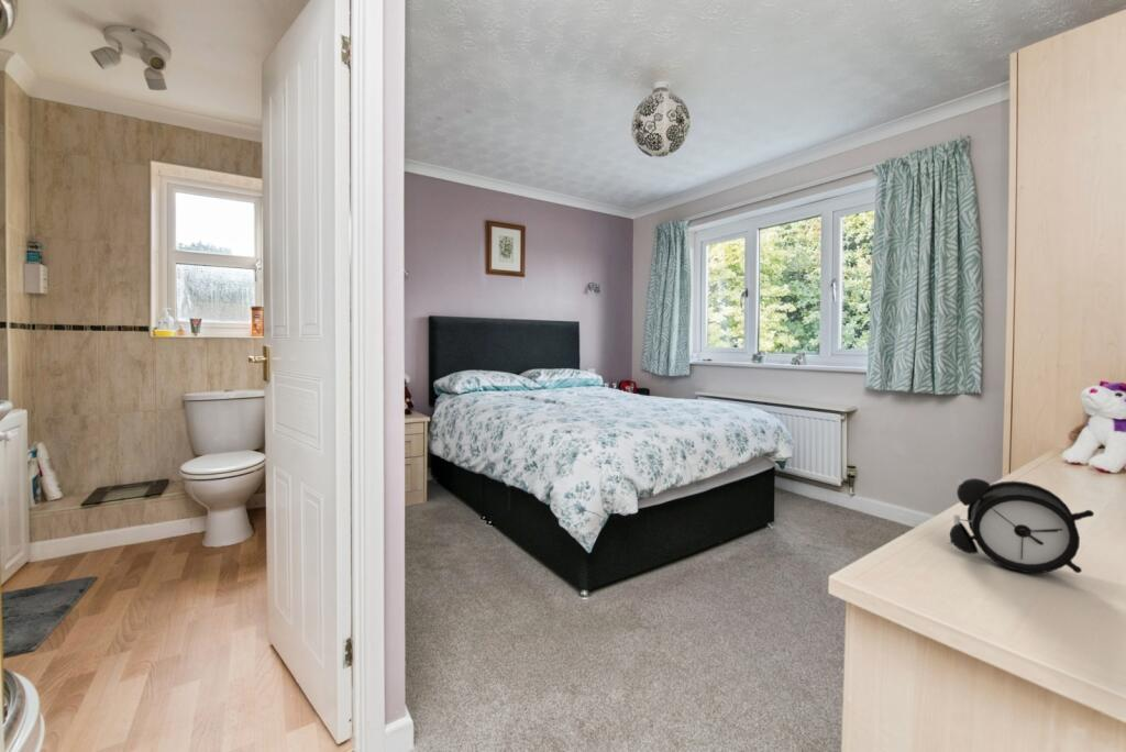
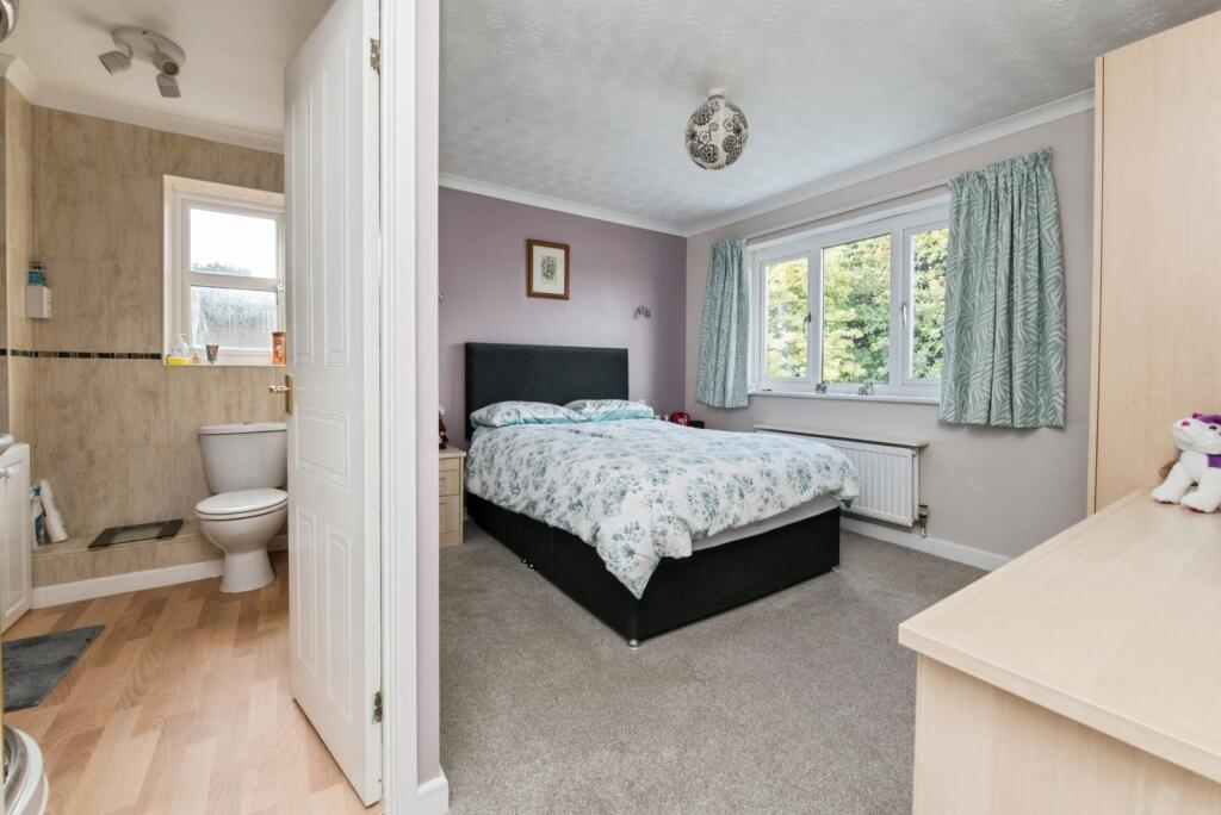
- alarm clock [947,477,1095,574]
